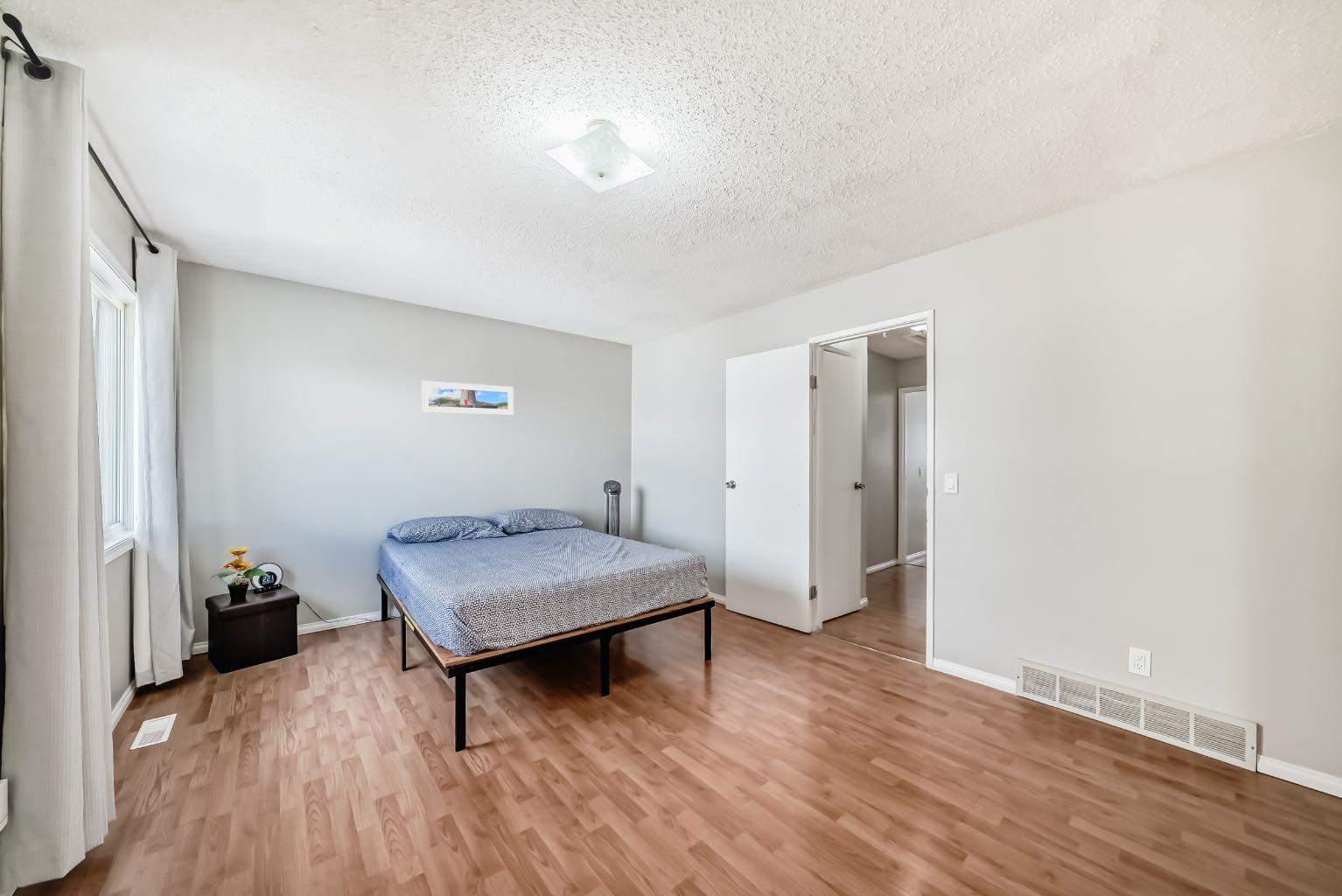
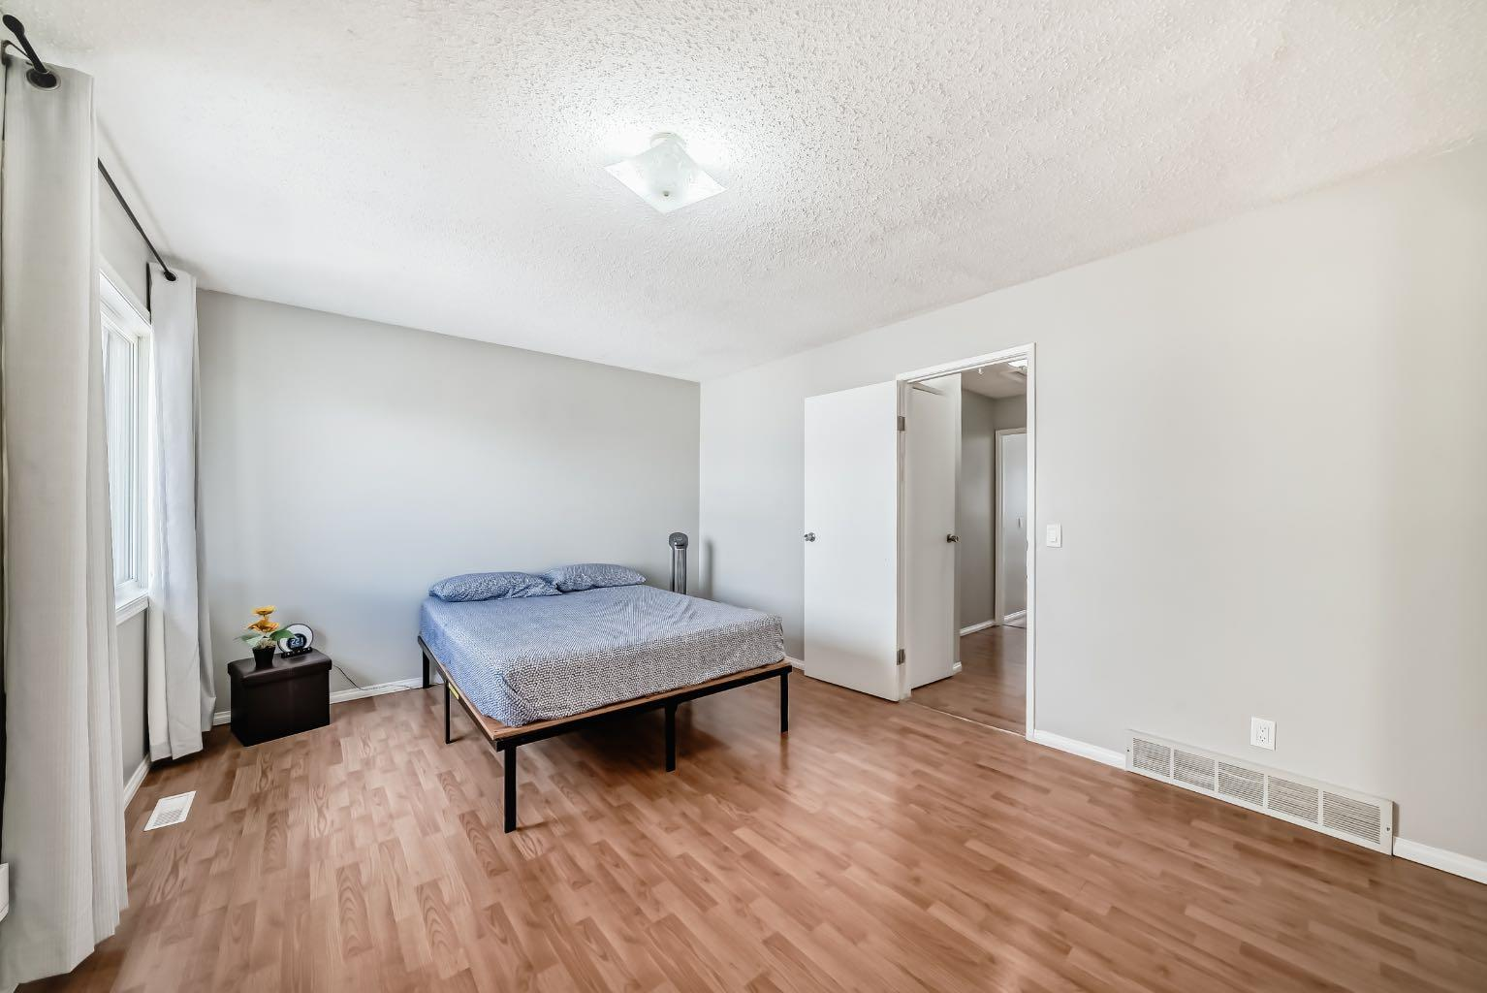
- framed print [420,380,514,416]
